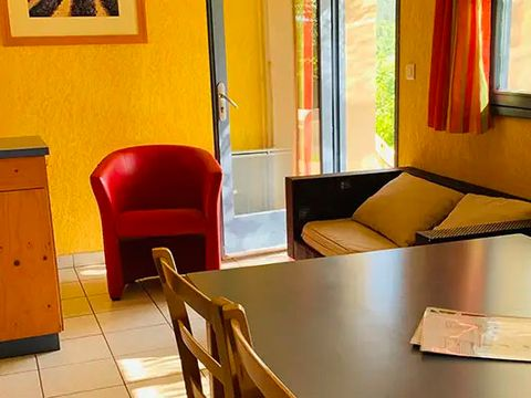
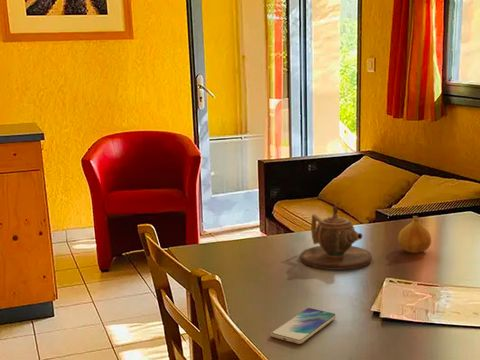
+ teapot [299,205,373,271]
+ smartphone [270,307,337,345]
+ fruit [397,215,432,254]
